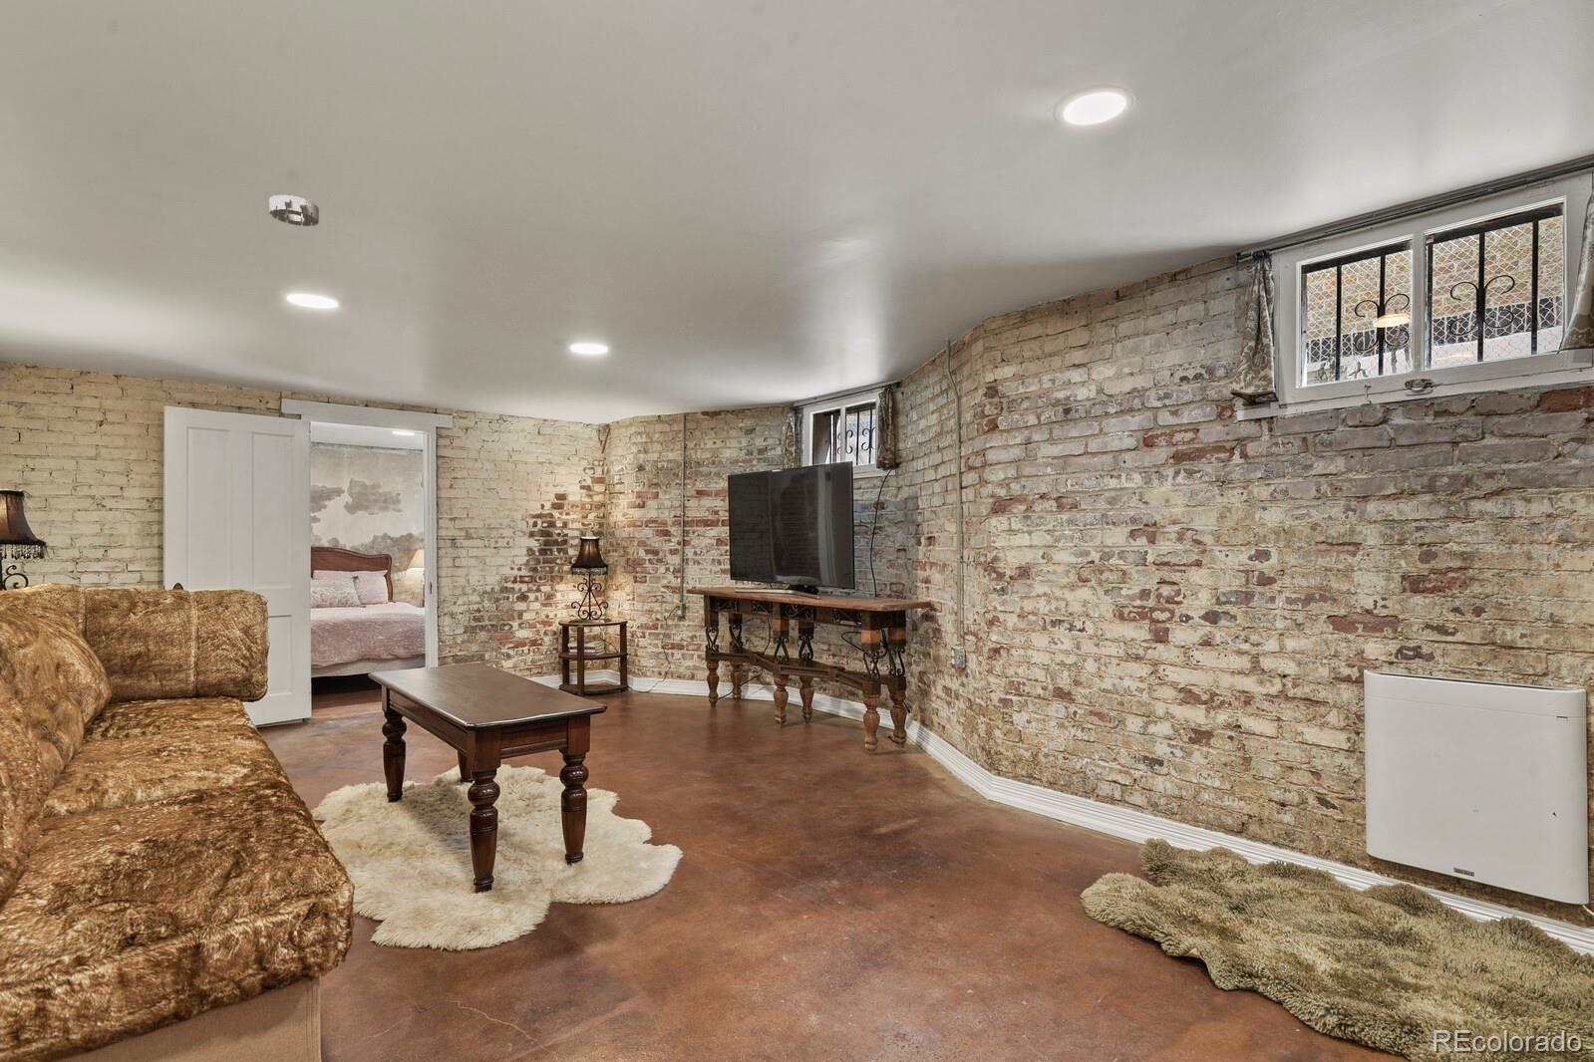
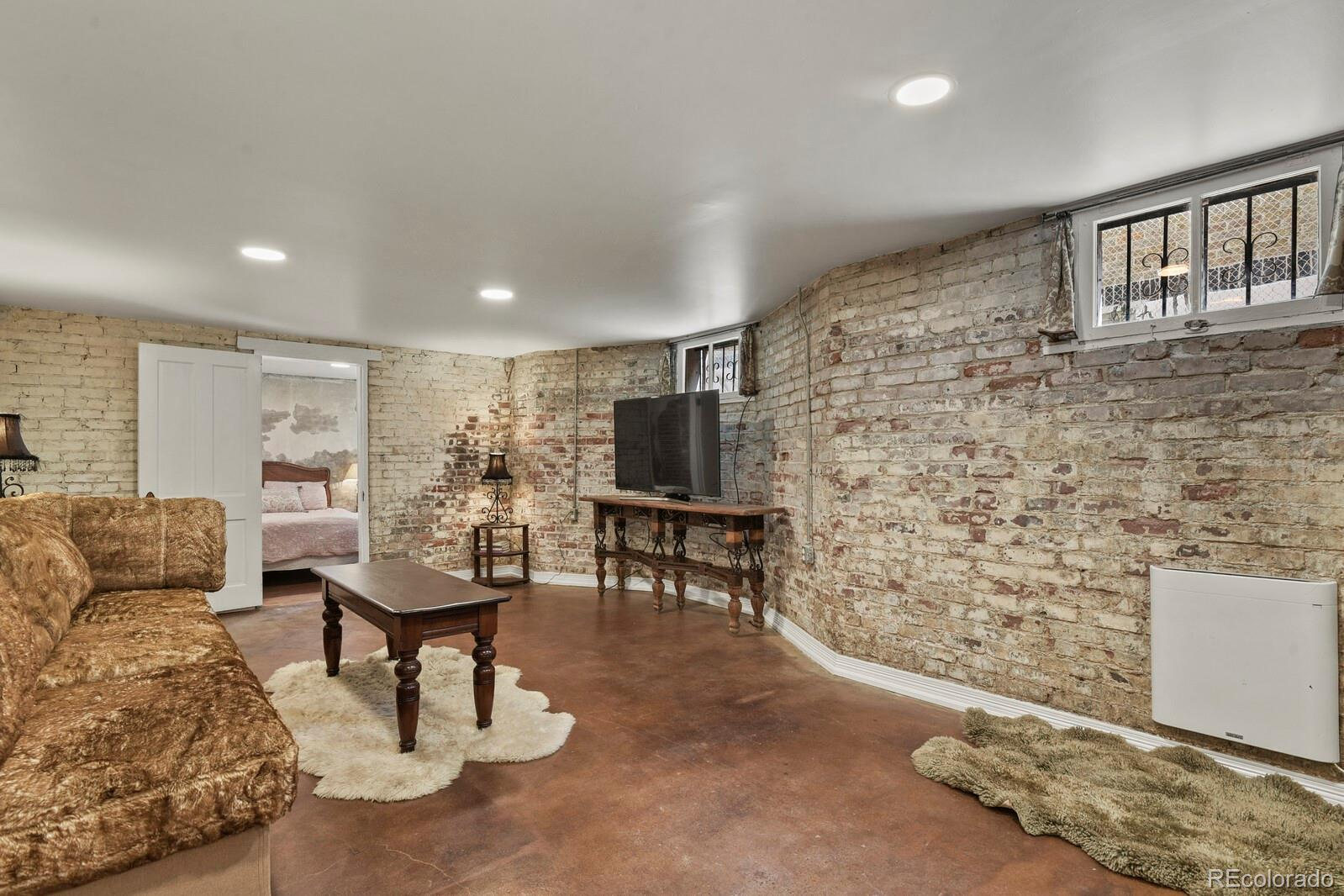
- smoke detector [268,193,320,228]
